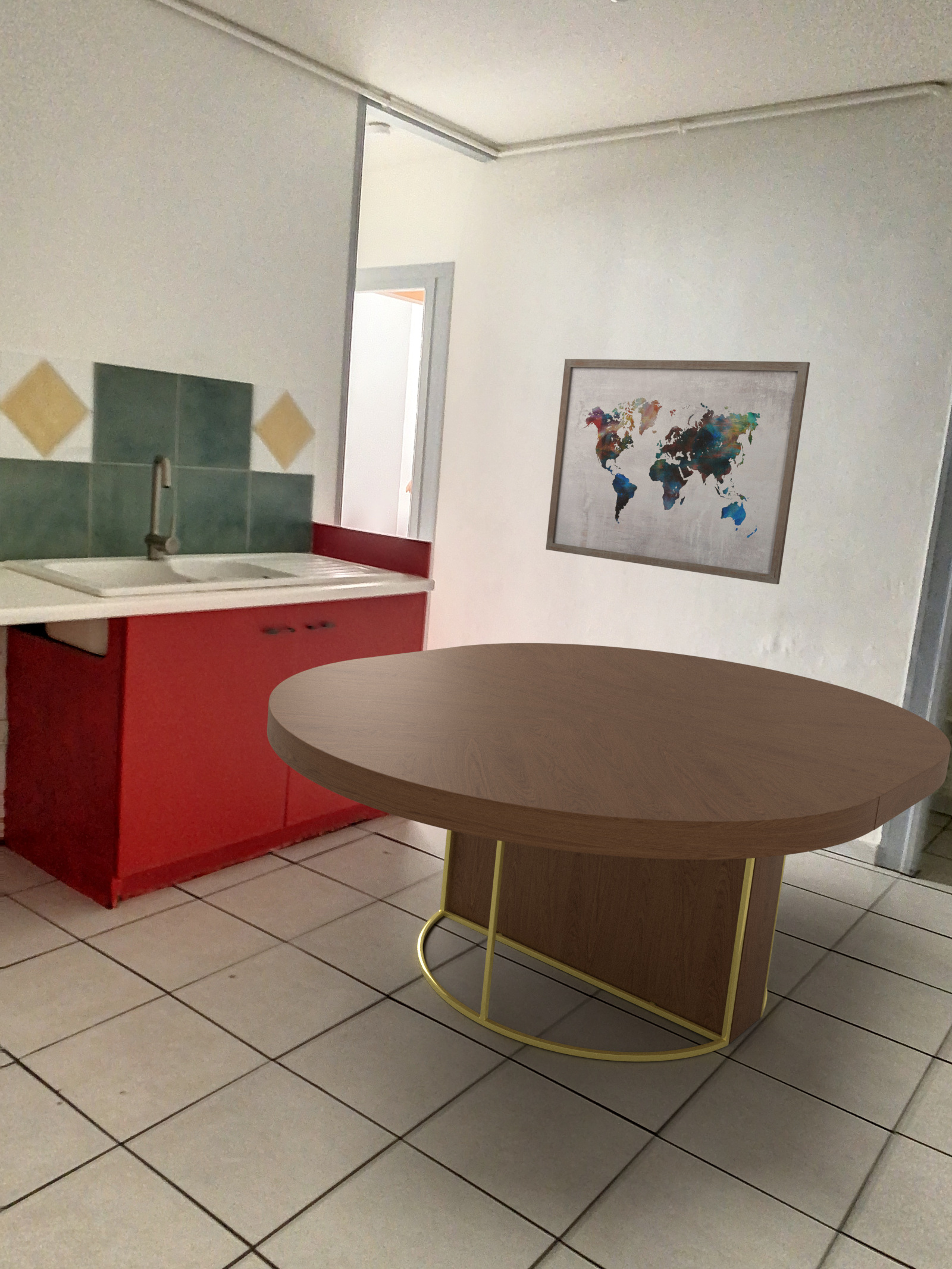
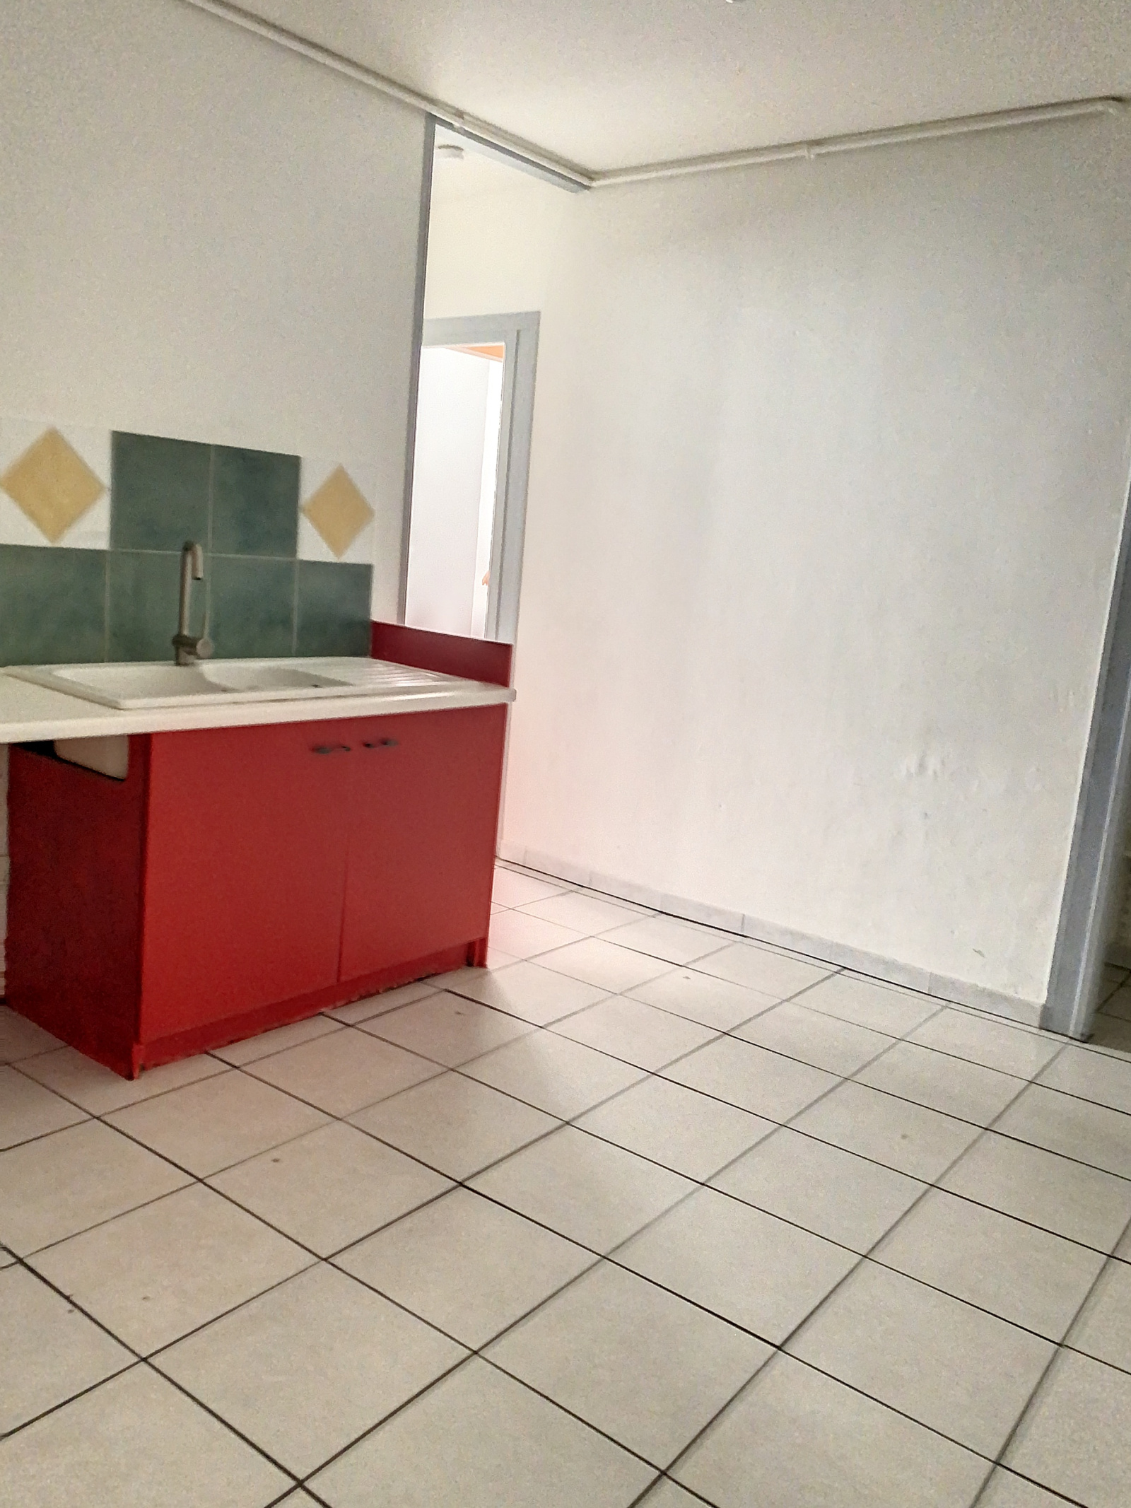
- dining table [267,643,951,1062]
- wall art [545,358,810,585]
